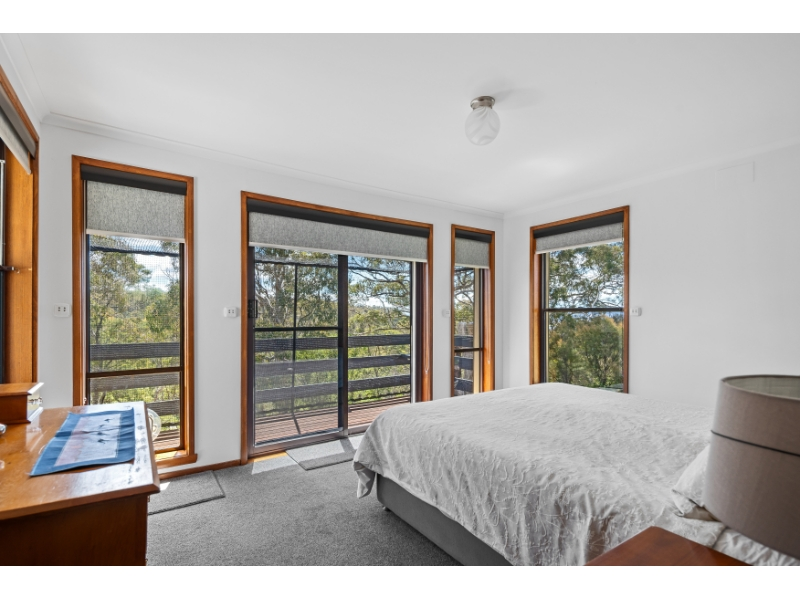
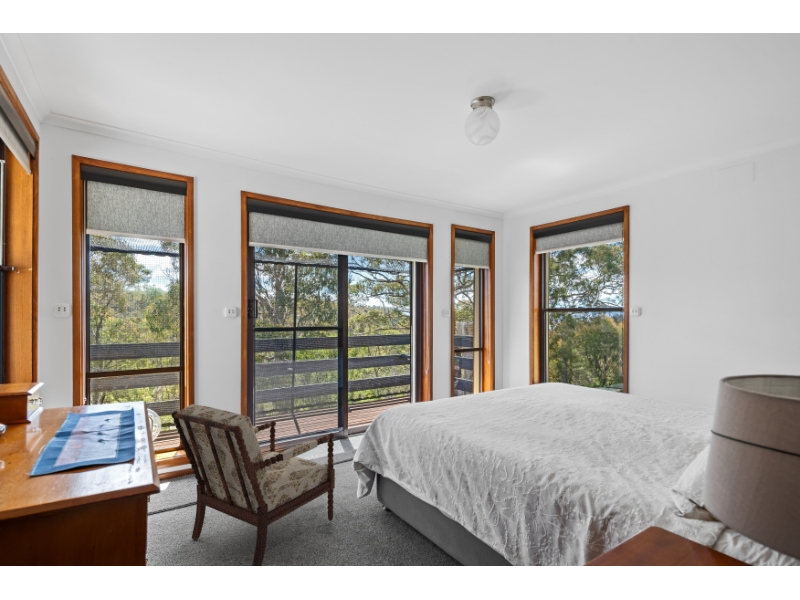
+ armchair [170,403,336,567]
